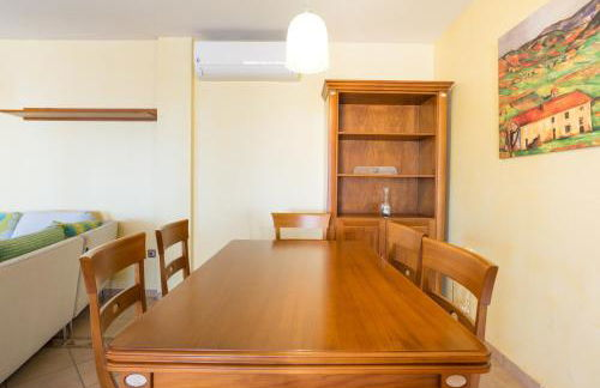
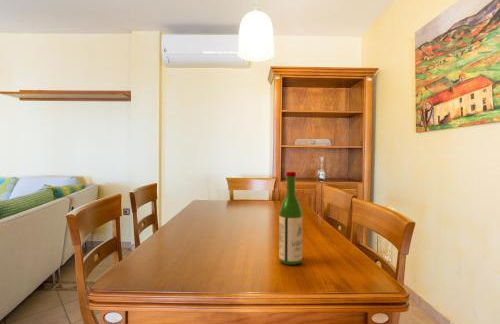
+ wine bottle [278,171,303,266]
